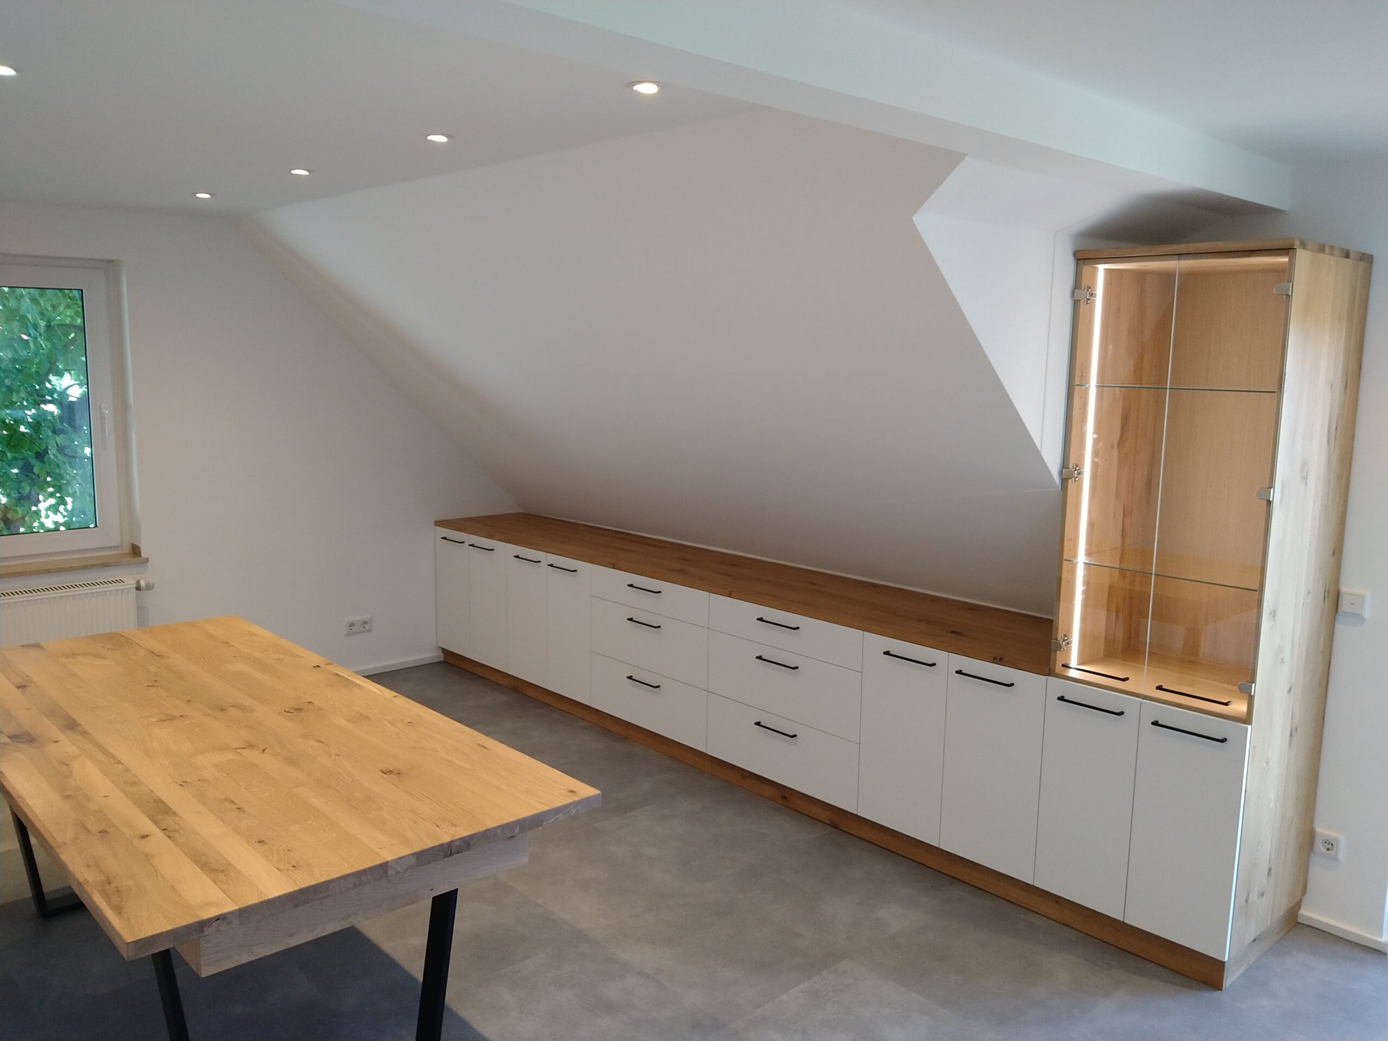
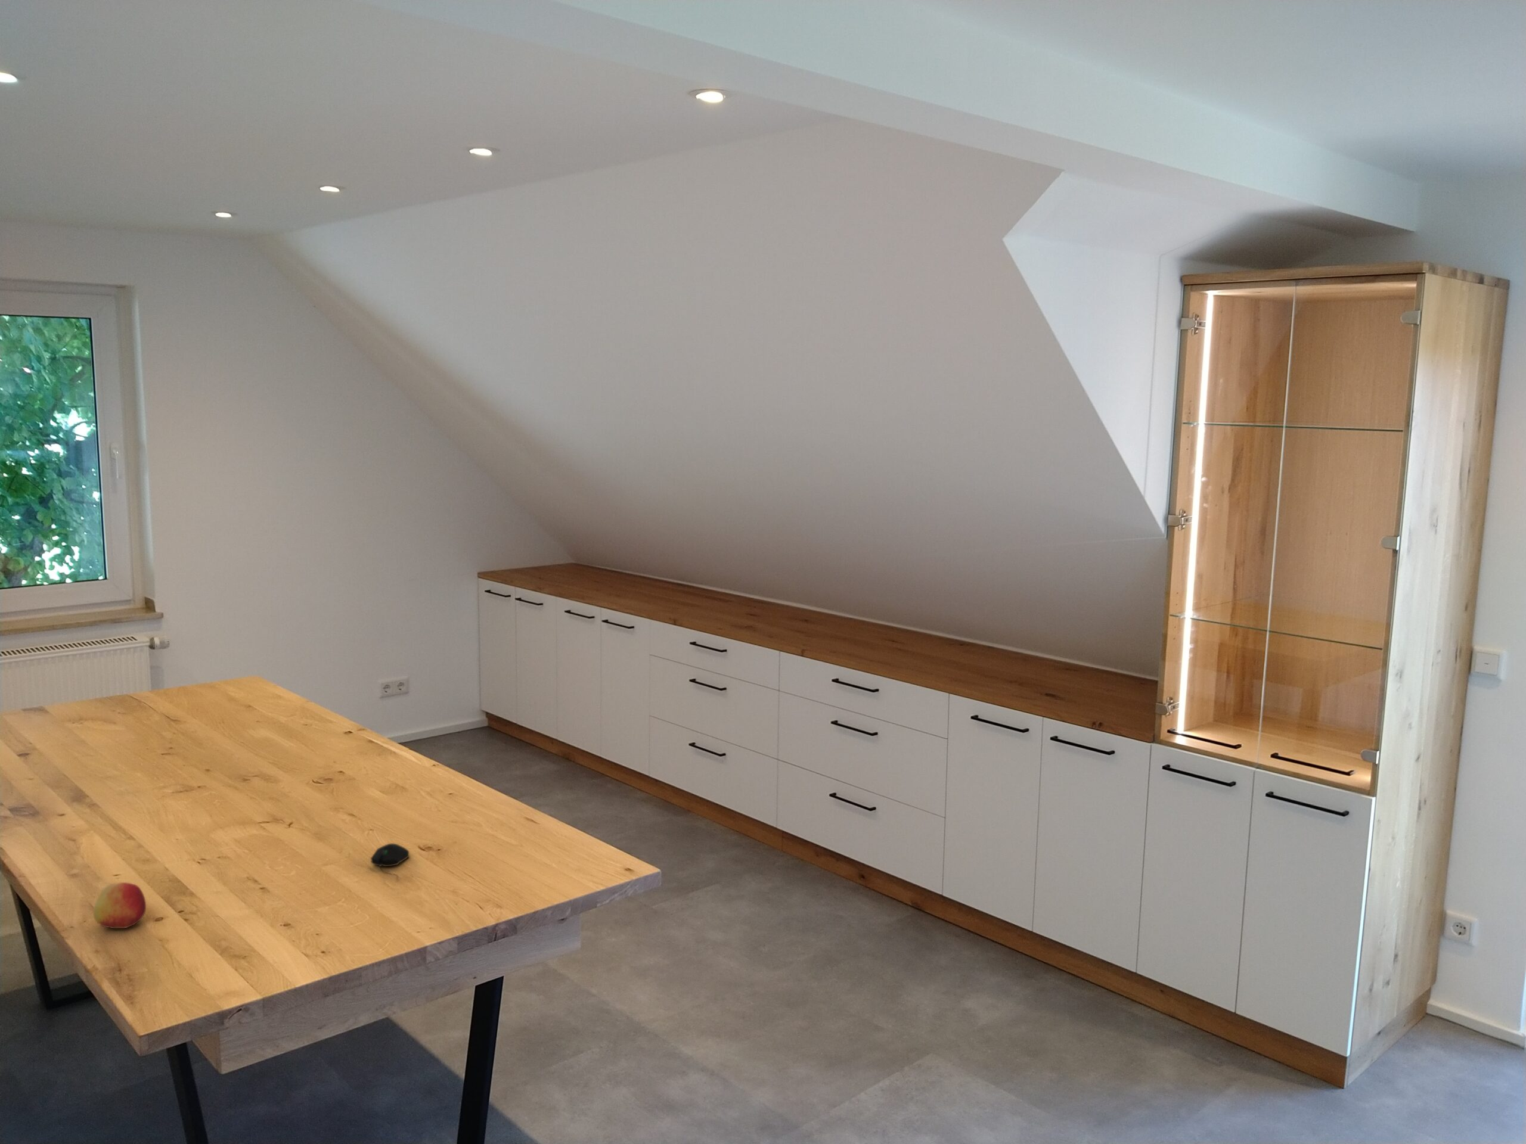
+ computer mouse [370,844,410,880]
+ apple [93,882,147,929]
